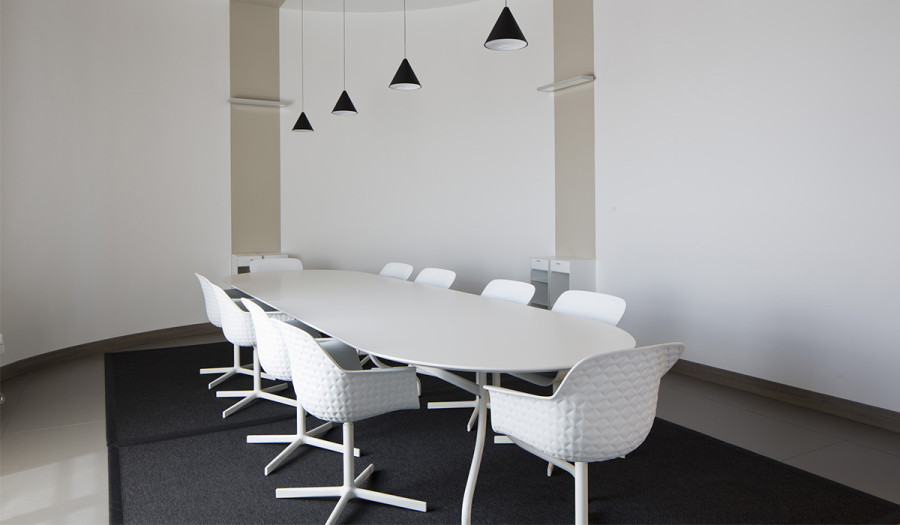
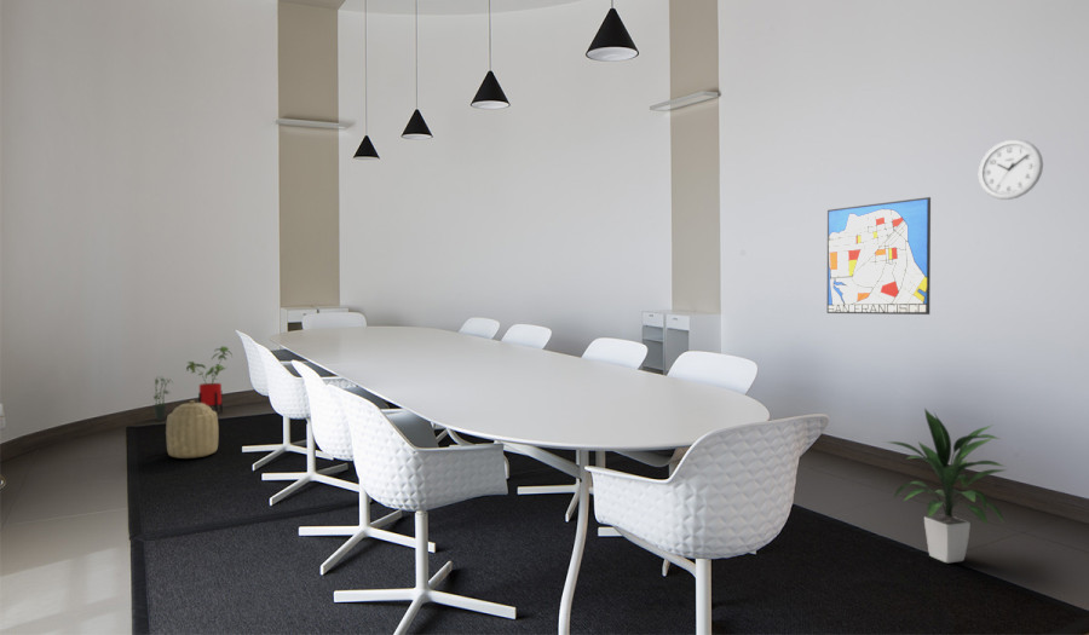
+ wall art [826,196,932,316]
+ house plant [185,345,234,416]
+ basket [165,399,219,460]
+ indoor plant [883,406,1009,564]
+ potted plant [152,375,174,422]
+ wall clock [978,138,1044,201]
